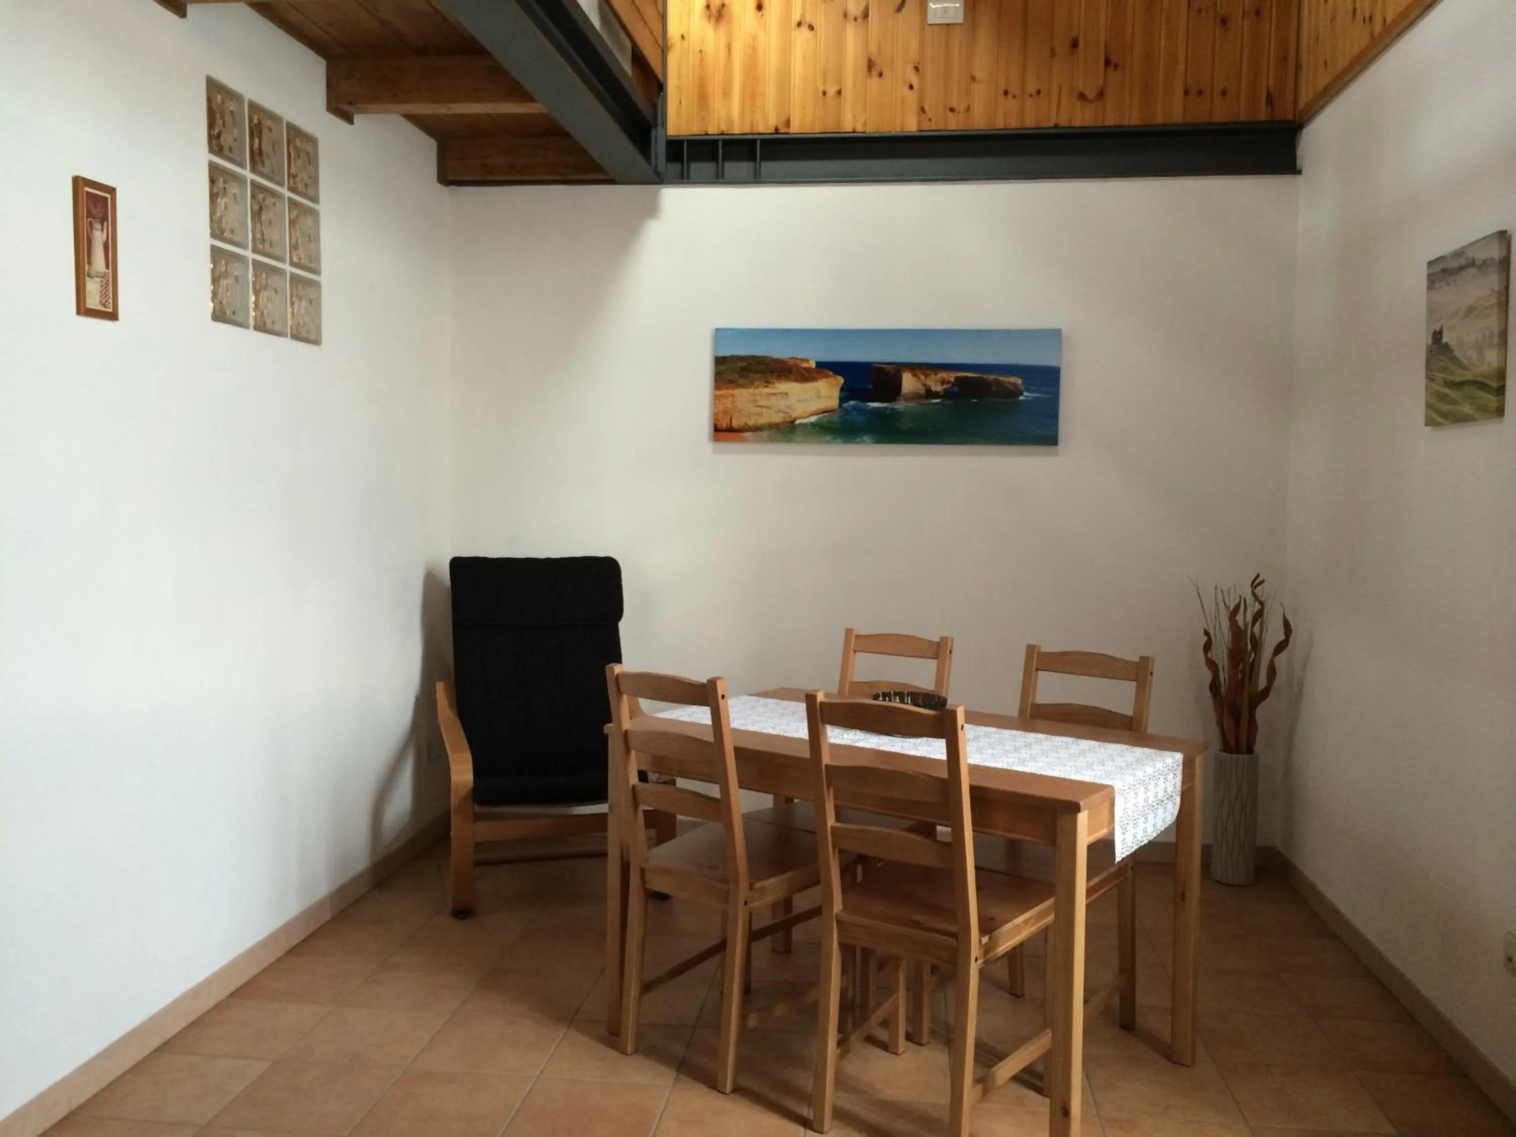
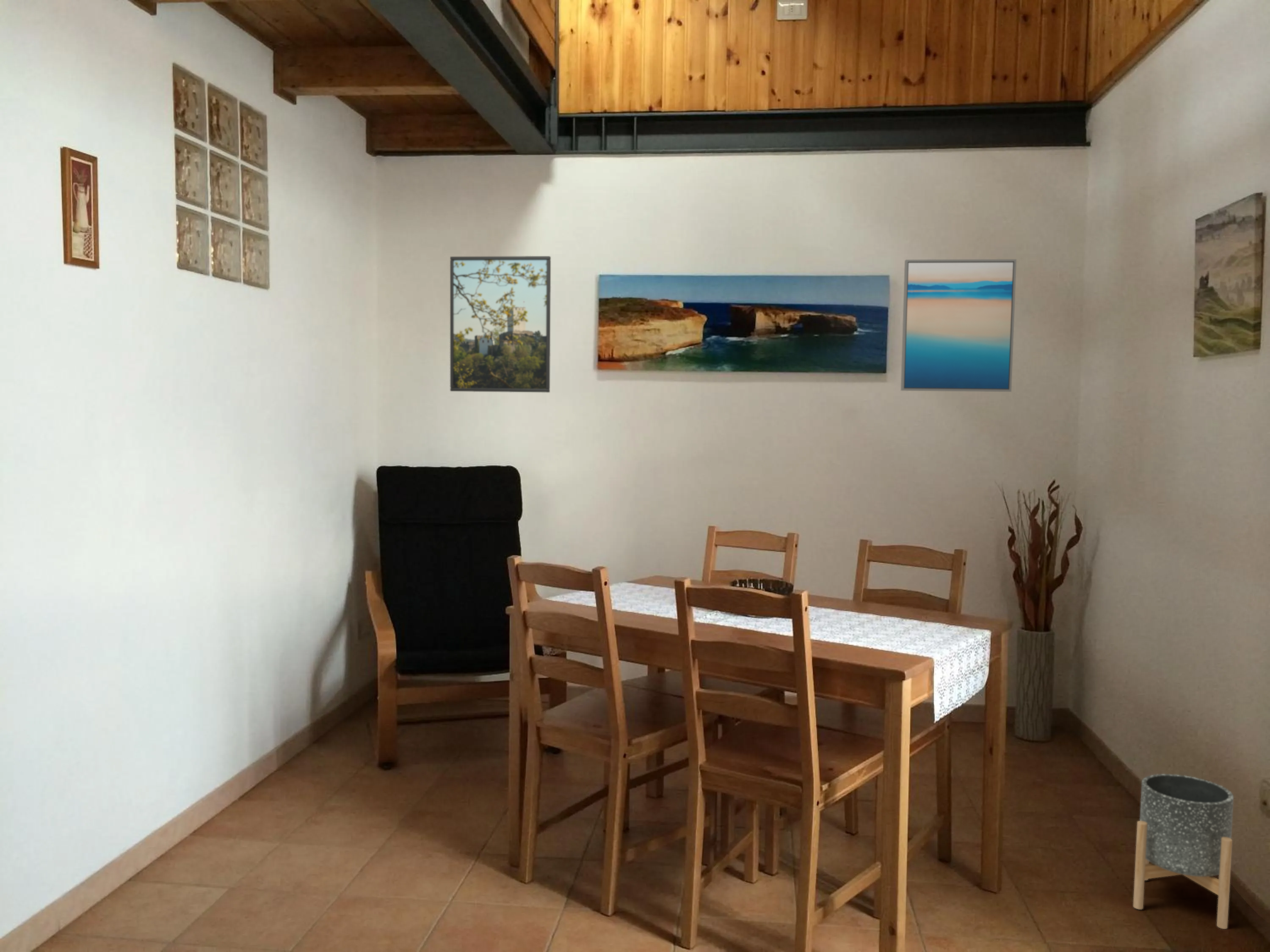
+ planter [1133,773,1234,930]
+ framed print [450,256,551,393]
+ wall art [900,259,1017,392]
